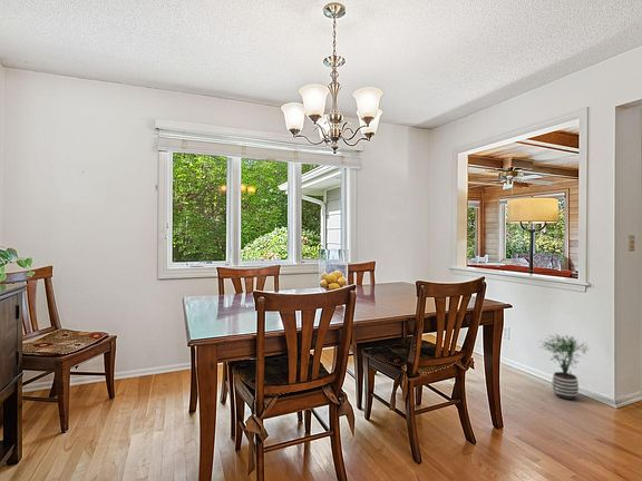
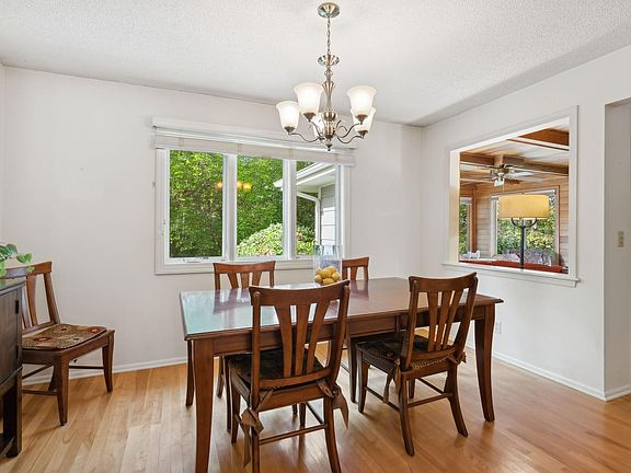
- potted plant [537,333,591,401]
